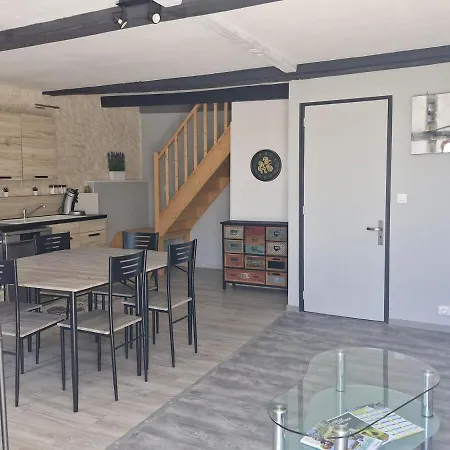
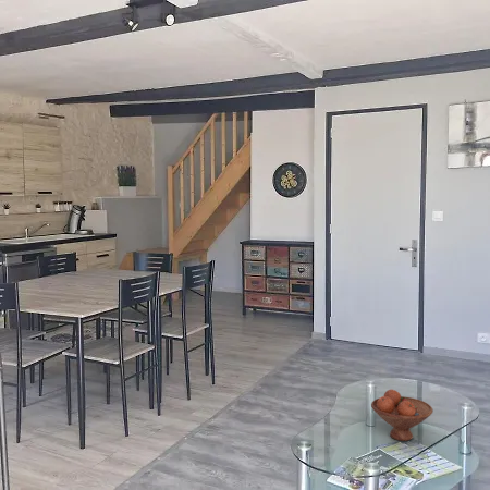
+ fruit bowl [370,389,434,442]
